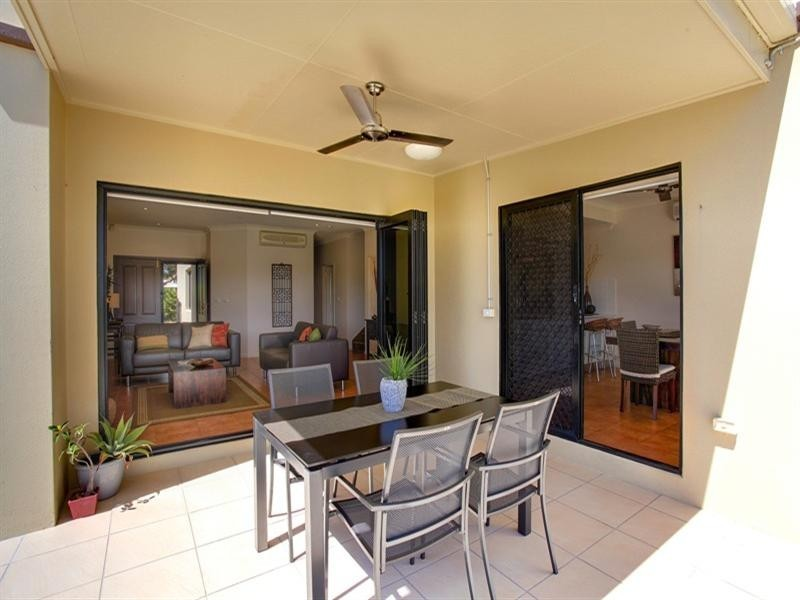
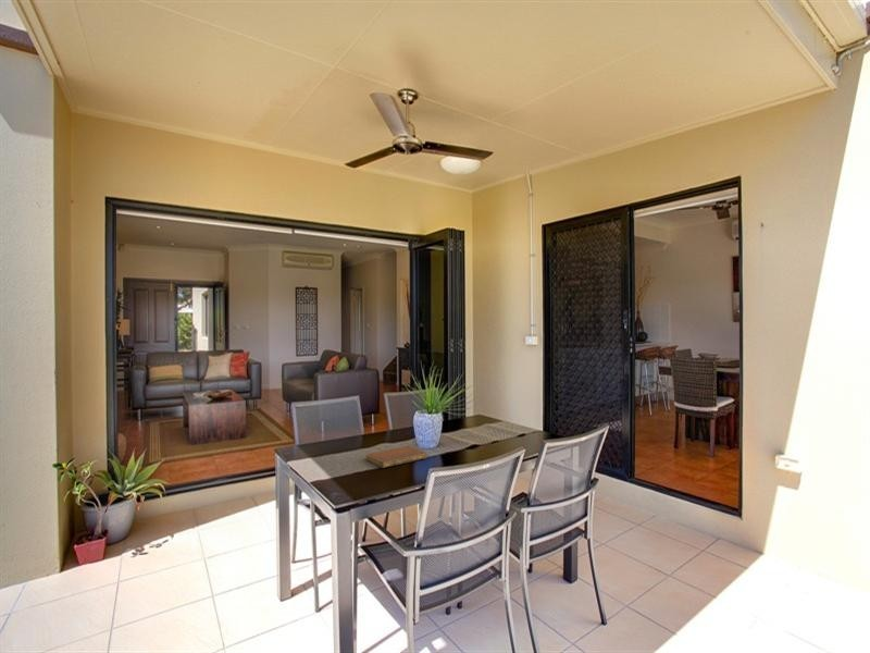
+ notebook [364,445,428,469]
